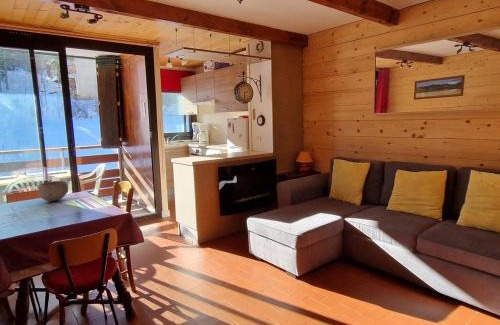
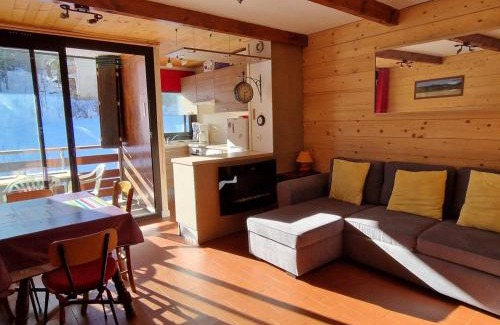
- bowl [37,180,69,202]
